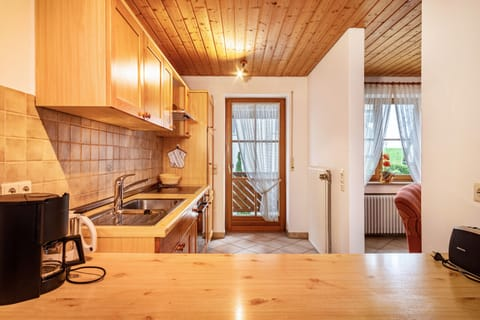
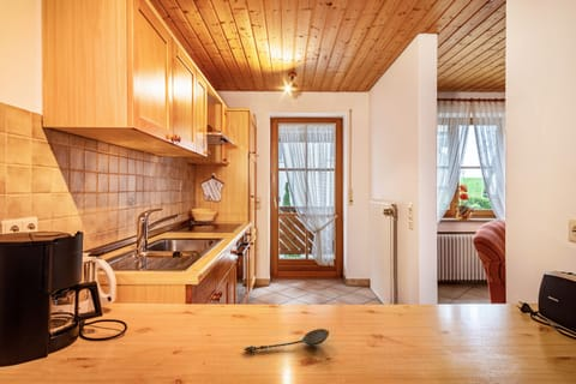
+ spoon [242,328,330,353]
